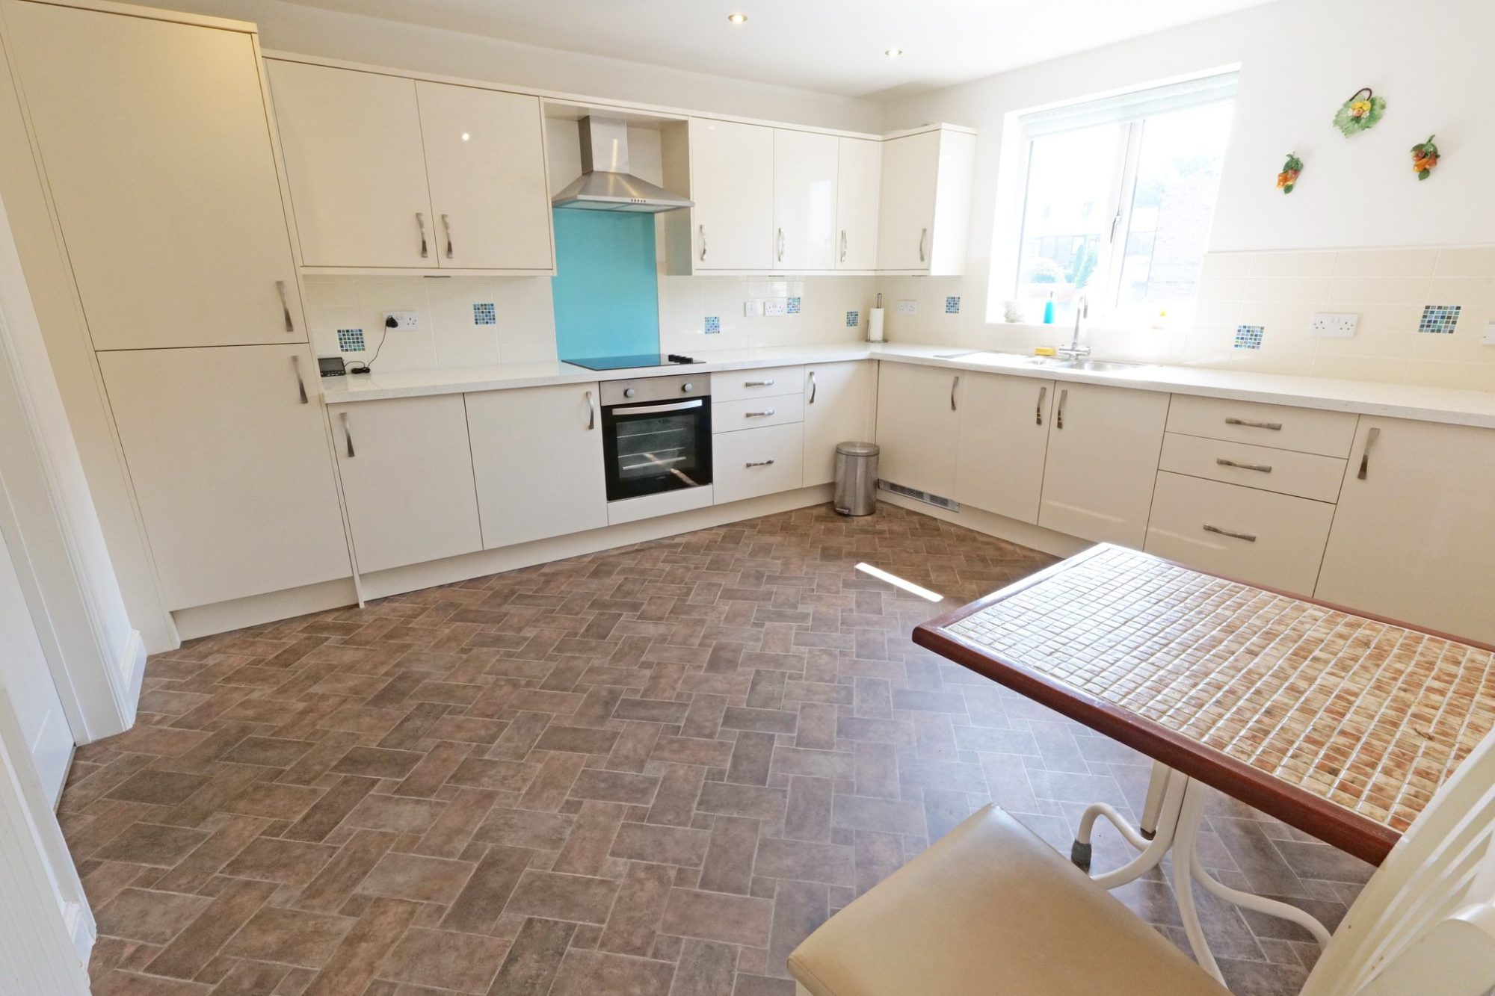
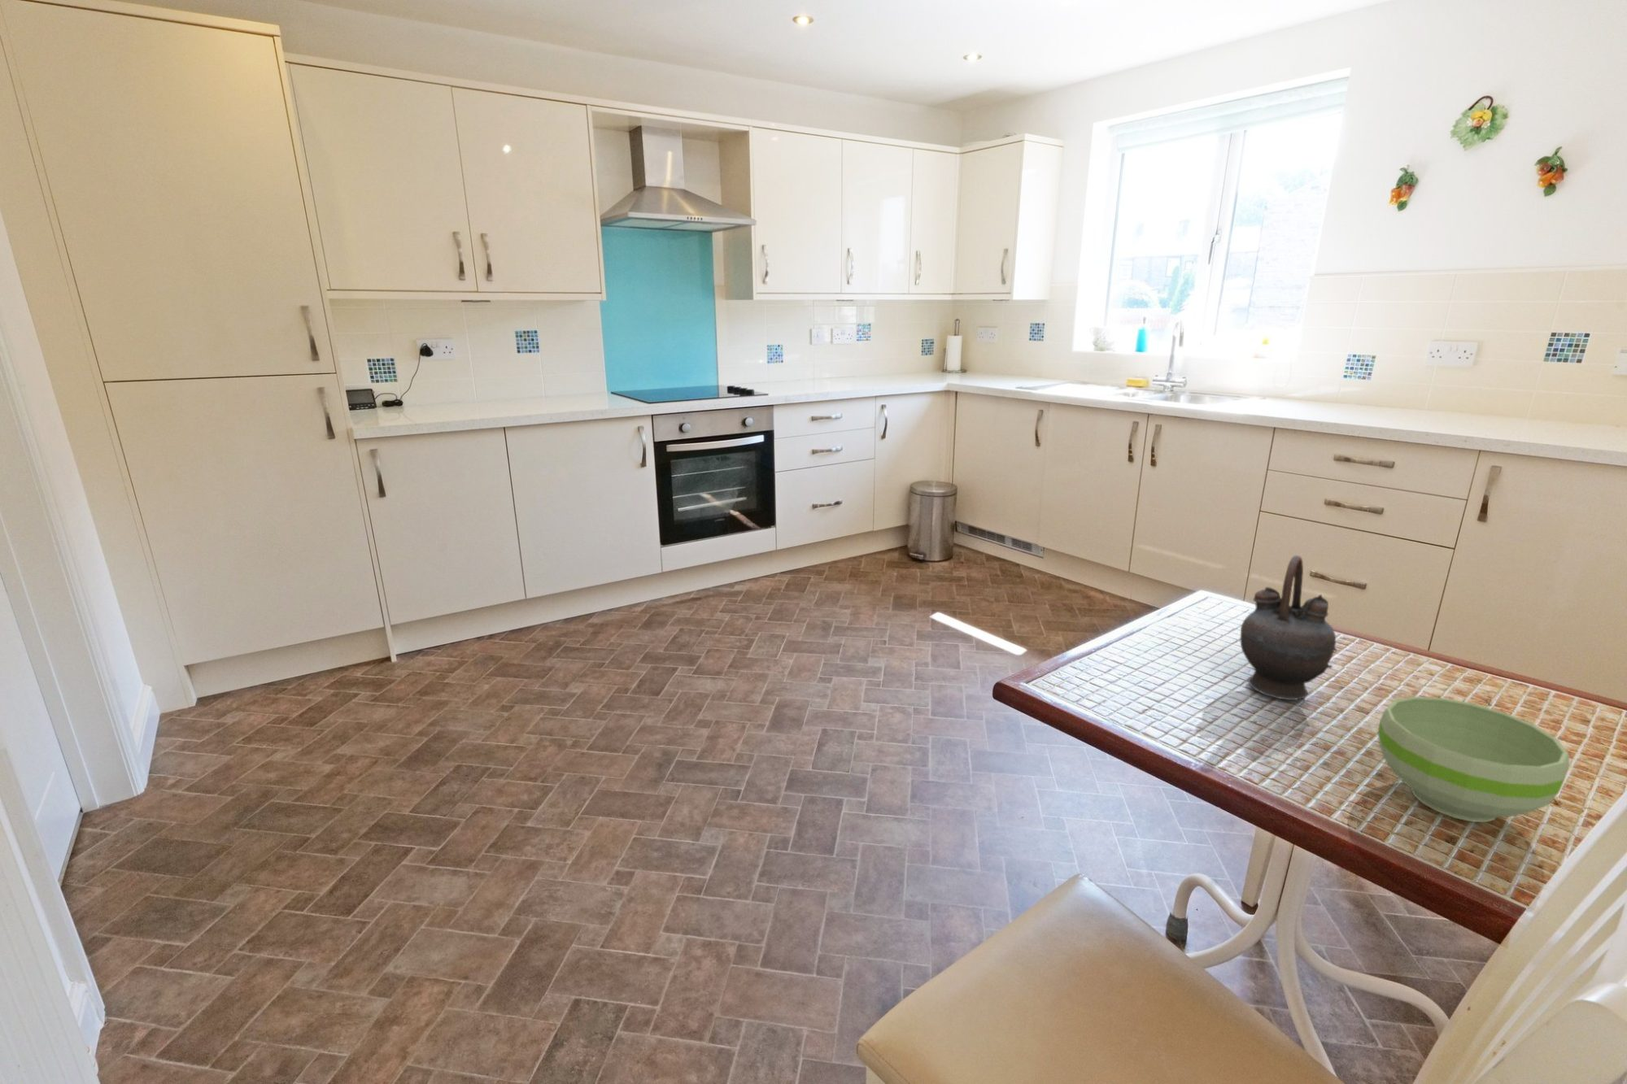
+ teapot [1240,554,1338,700]
+ bowl [1378,696,1570,823]
